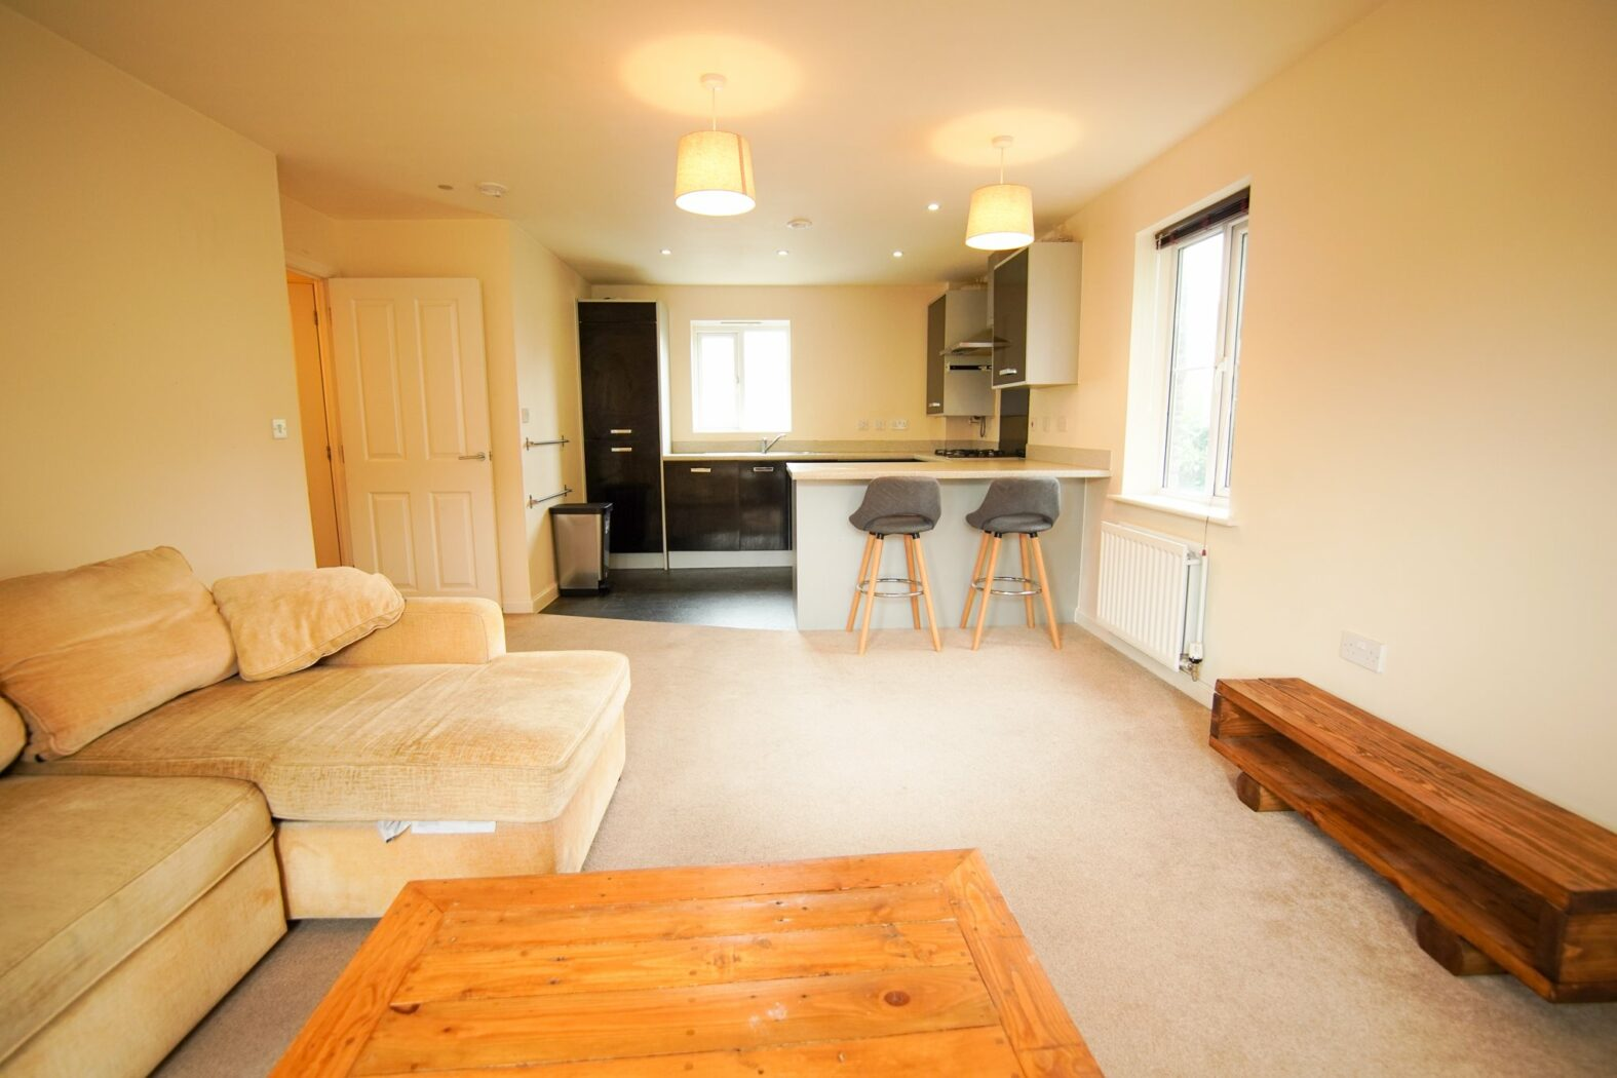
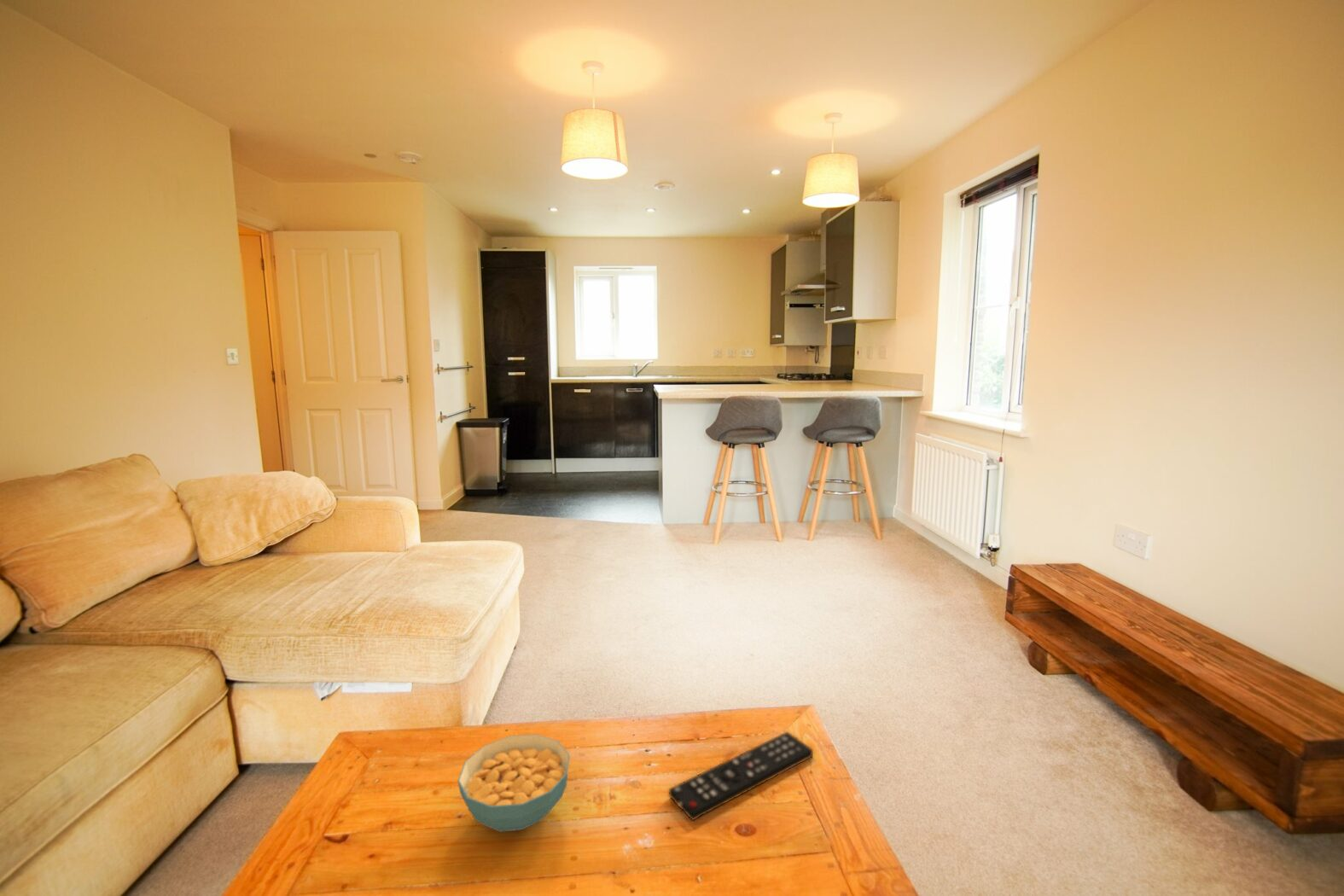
+ remote control [668,730,814,822]
+ cereal bowl [457,733,571,833]
